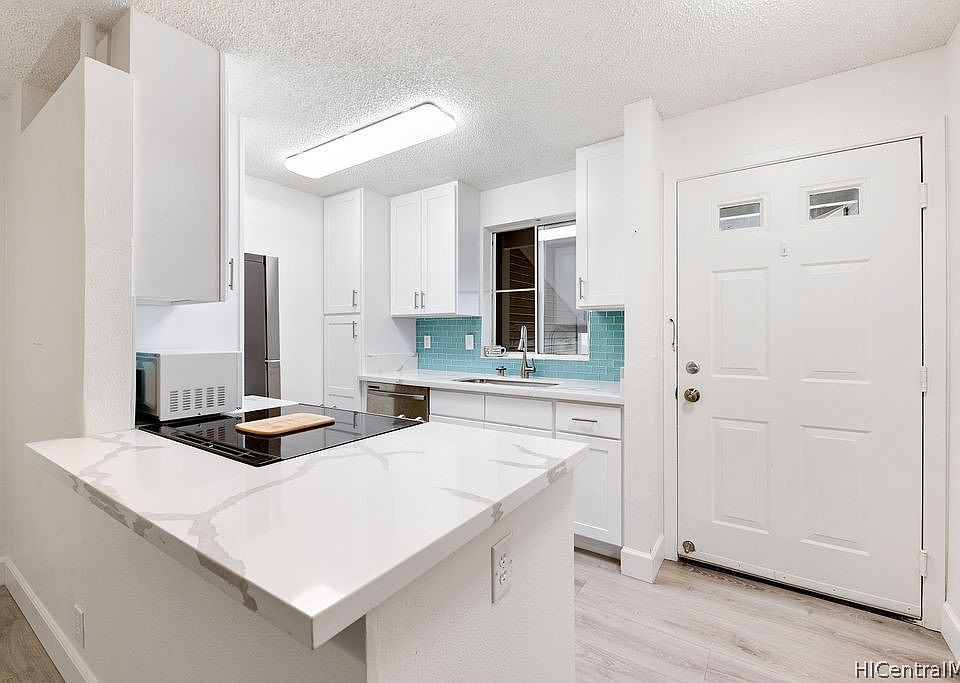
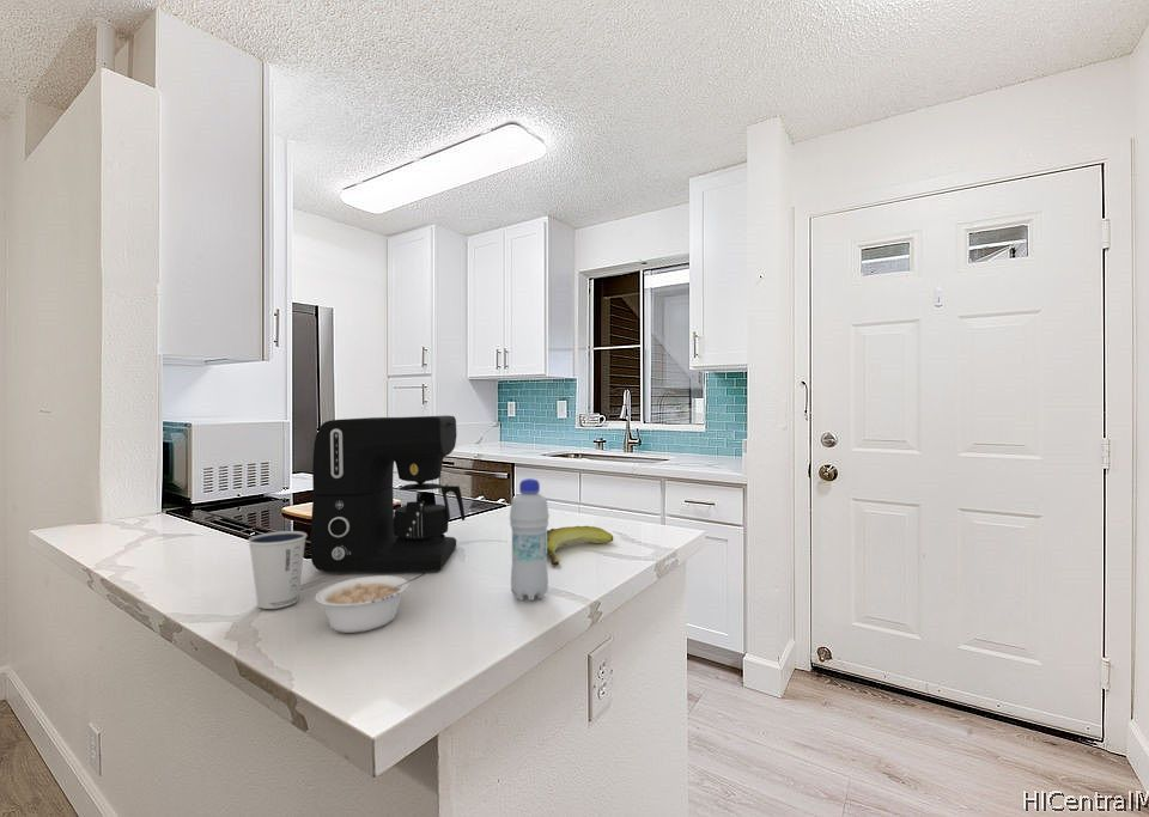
+ legume [314,572,427,634]
+ coffee maker [309,414,466,573]
+ dixie cup [247,530,309,610]
+ bottle [509,477,551,602]
+ banana [547,525,614,566]
